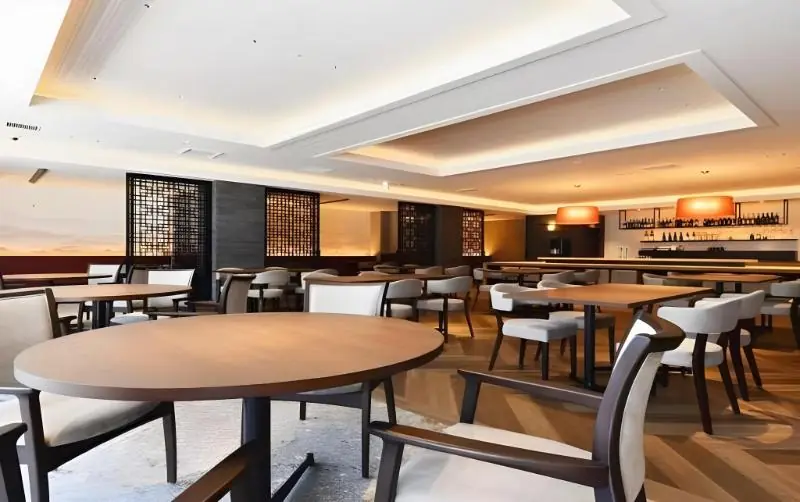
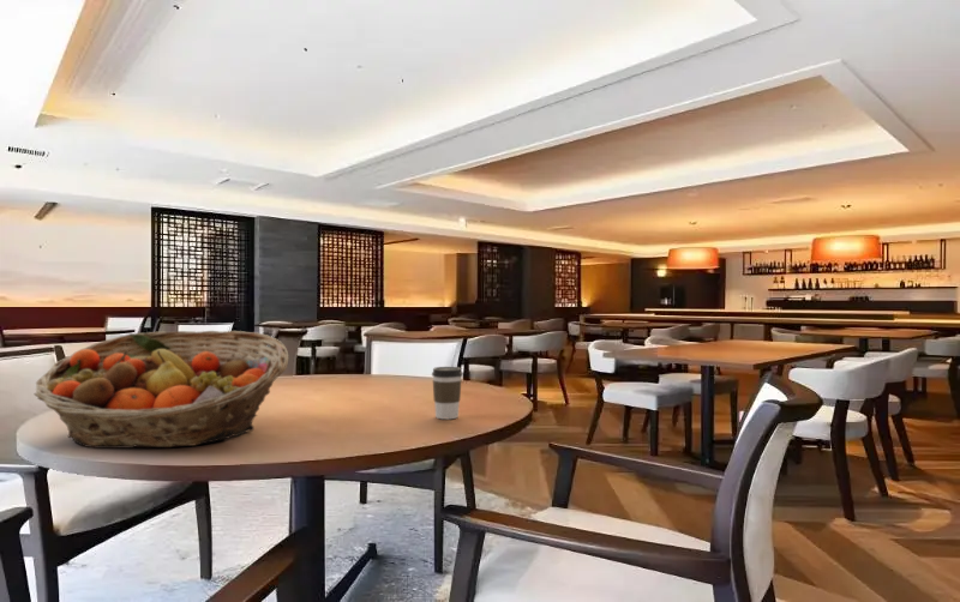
+ coffee cup [431,366,463,420]
+ fruit basket [34,330,289,450]
